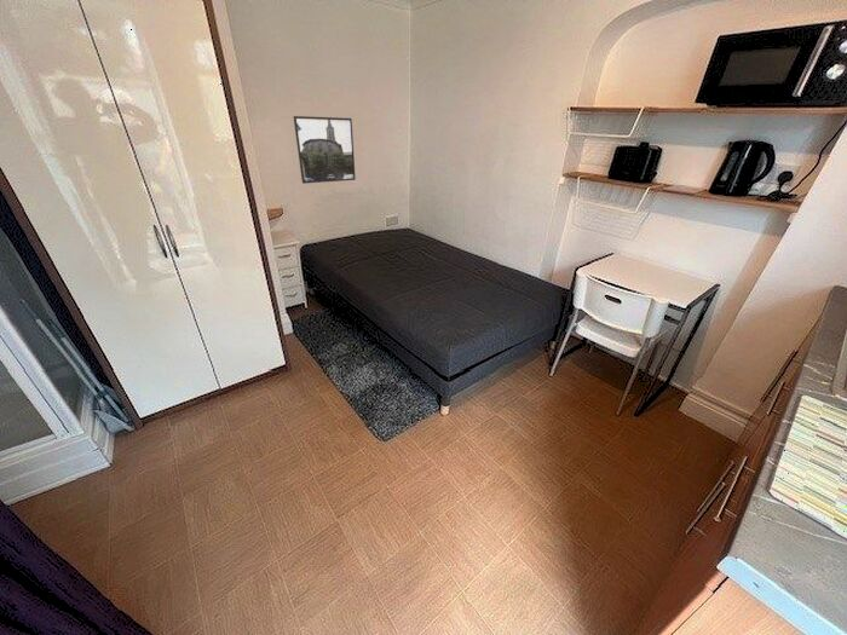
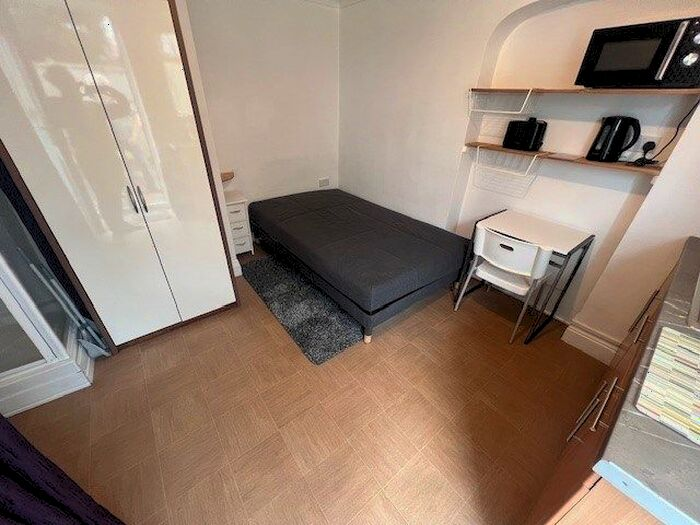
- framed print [293,115,357,185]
